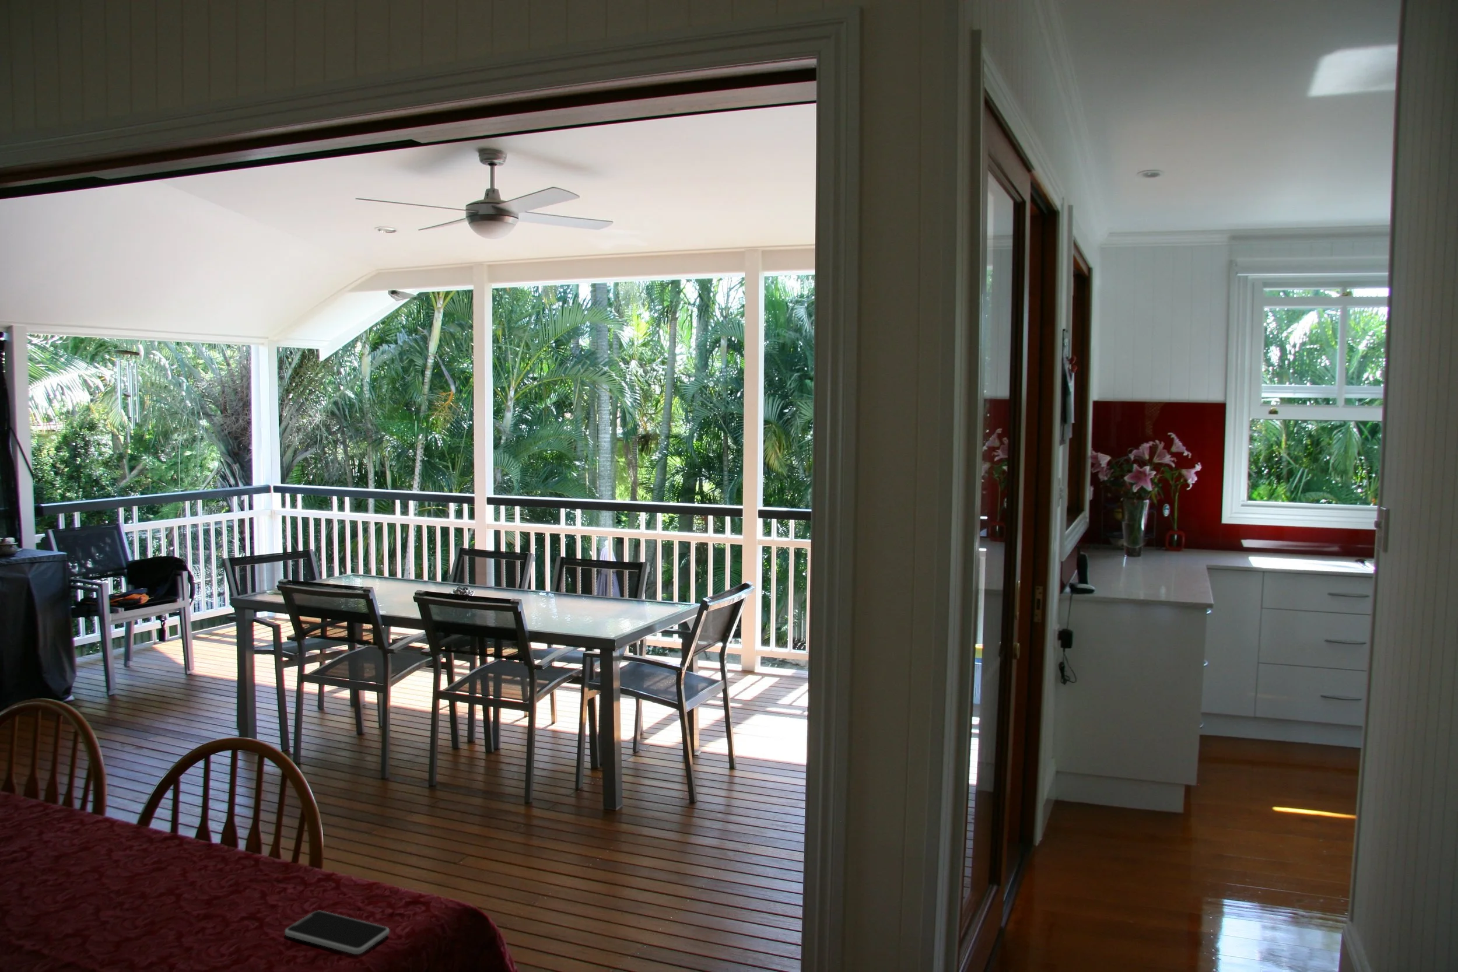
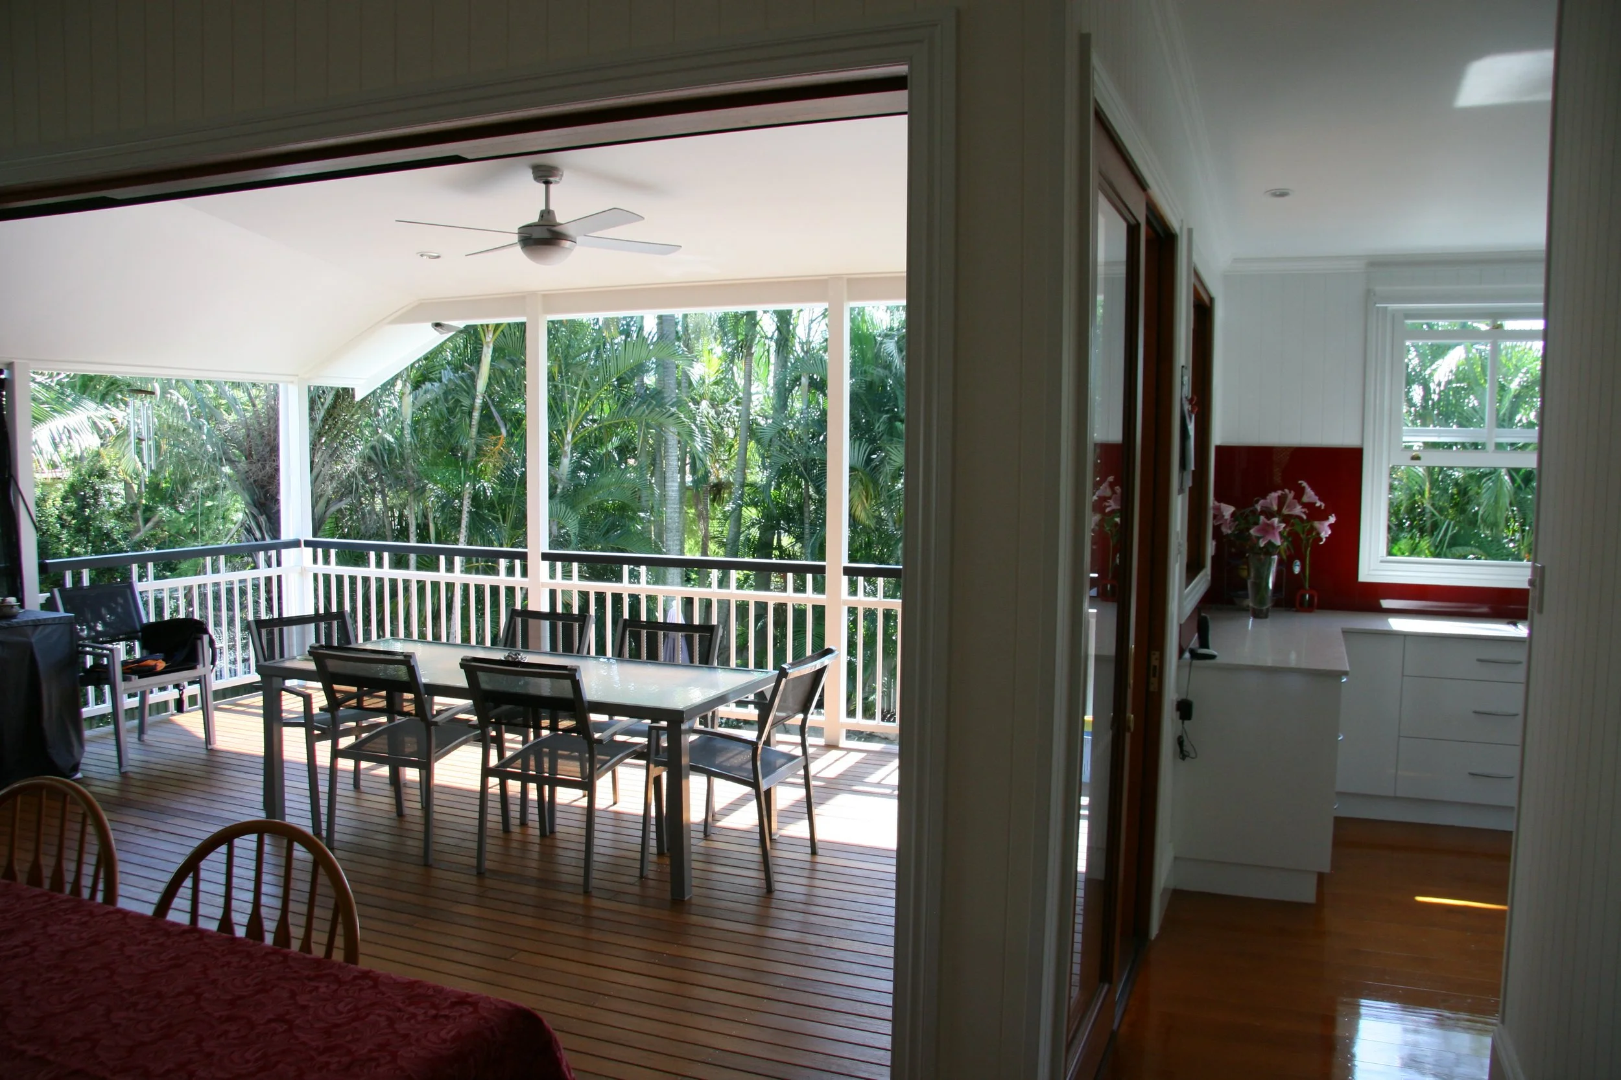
- smartphone [284,910,391,955]
